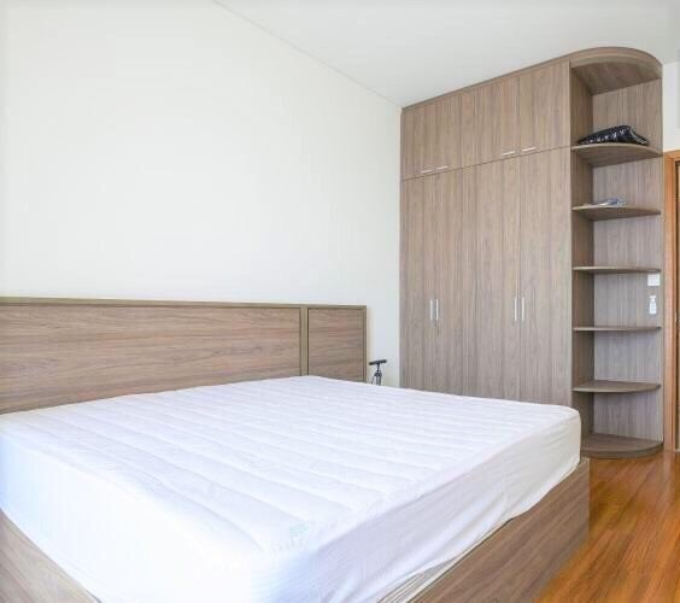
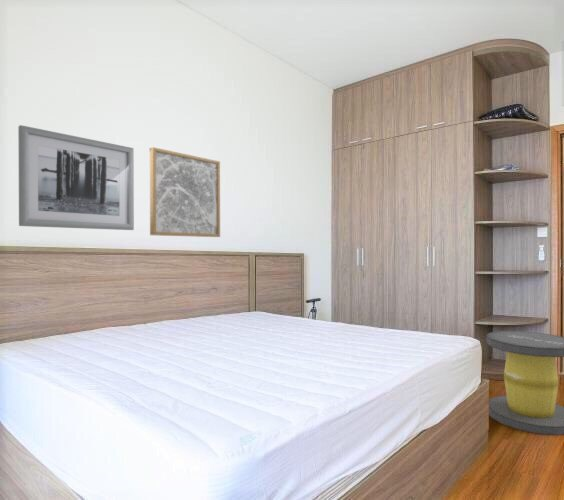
+ wall art [149,146,221,238]
+ wall art [17,124,135,231]
+ stool [485,330,564,436]
